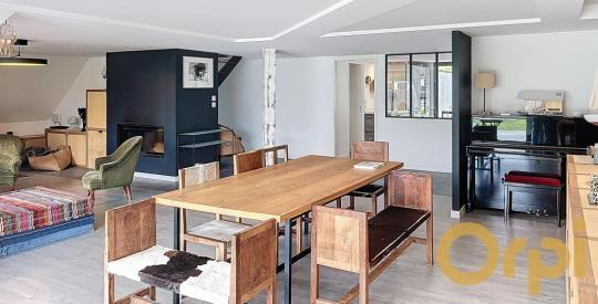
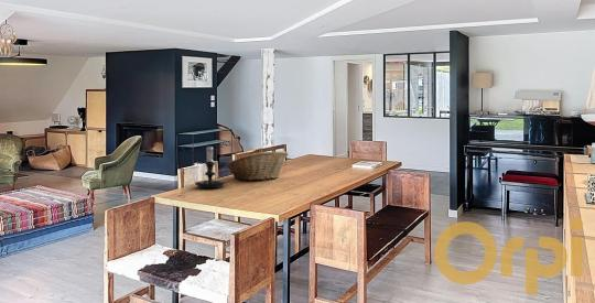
+ candle holder [194,143,227,190]
+ fruit basket [225,150,289,181]
